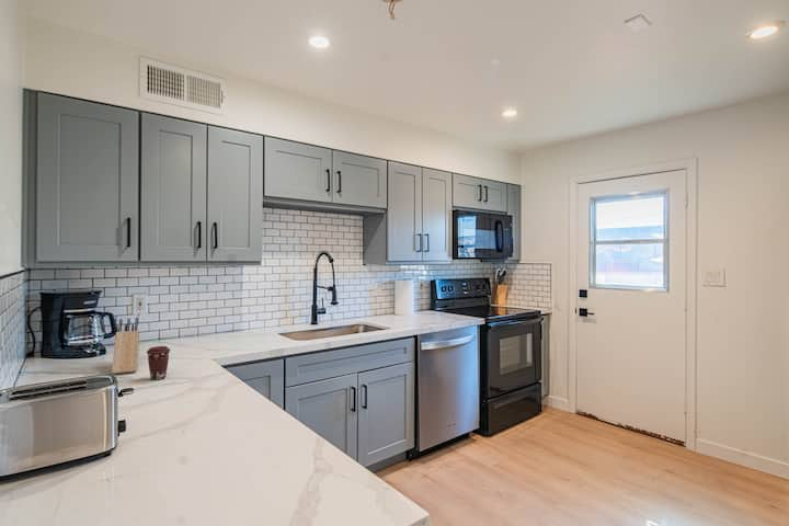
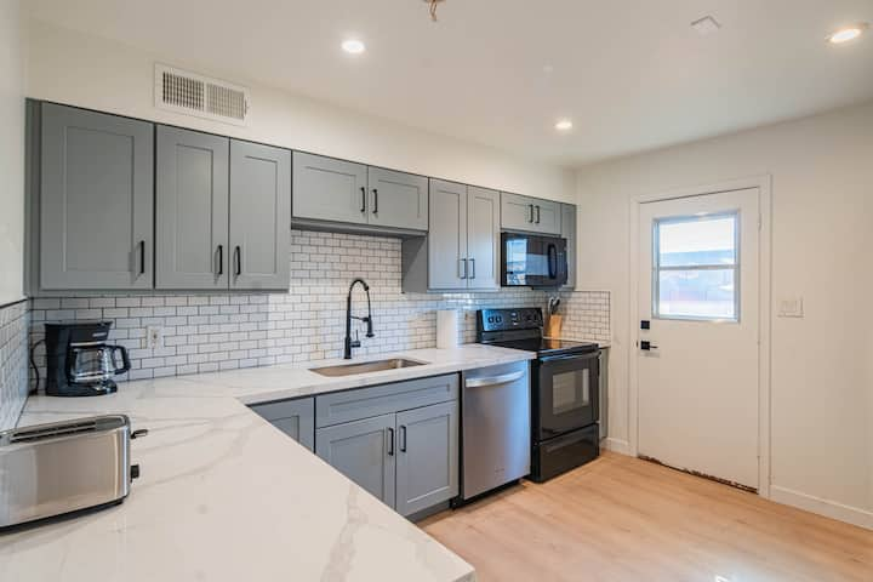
- coffee cup [146,345,171,381]
- knife block [111,317,140,375]
